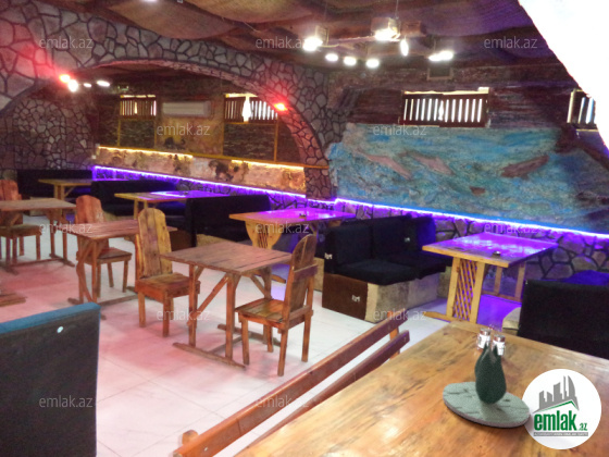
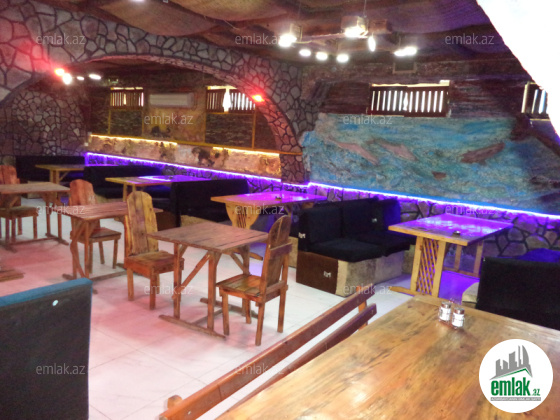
- succulent plant [442,339,531,429]
